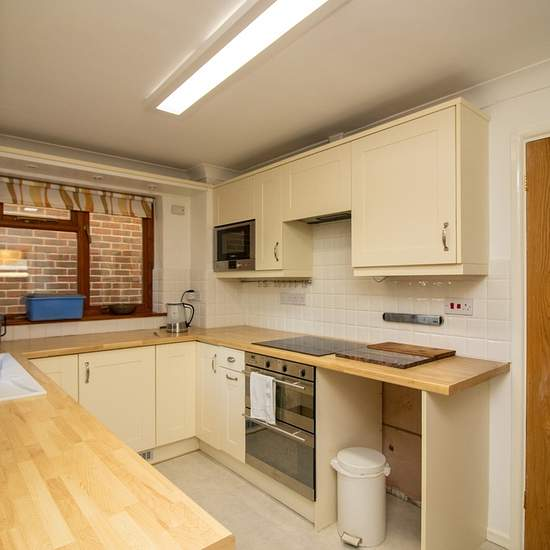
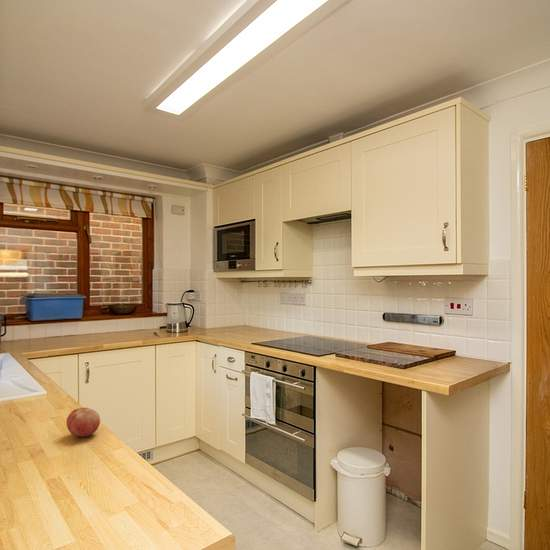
+ fruit [65,407,101,438]
